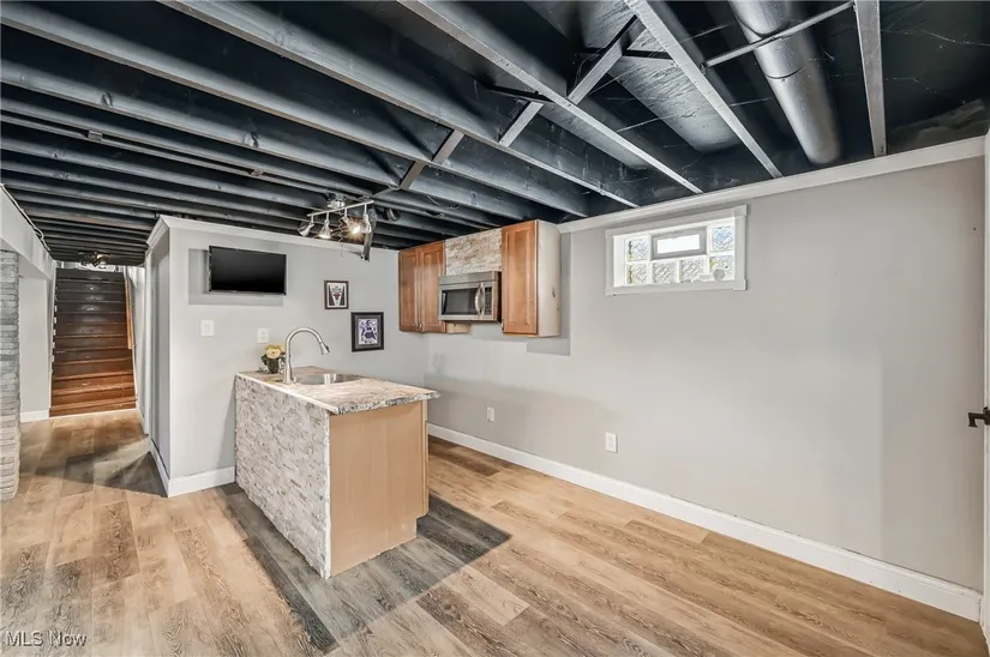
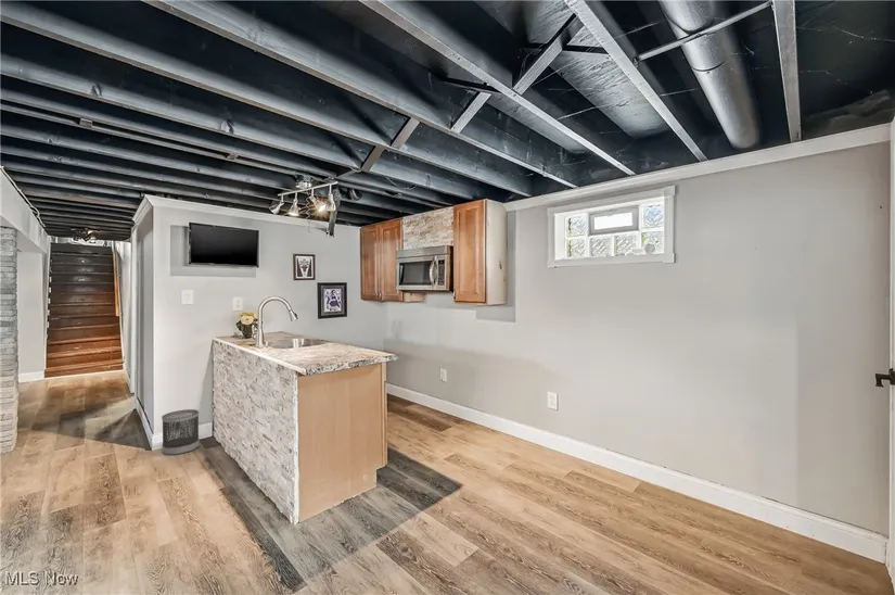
+ wastebasket [161,408,201,456]
